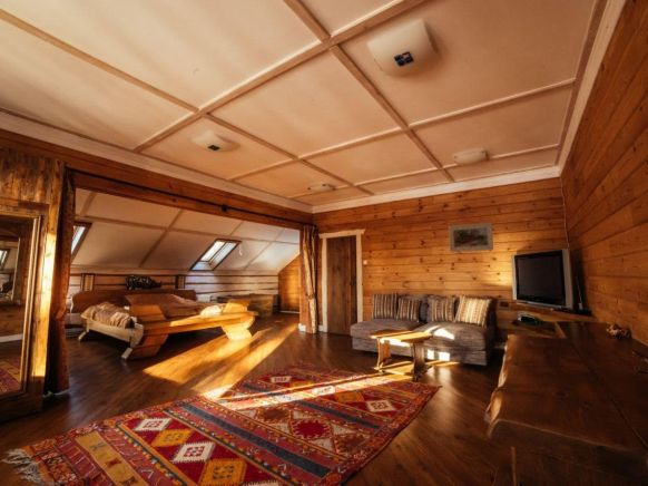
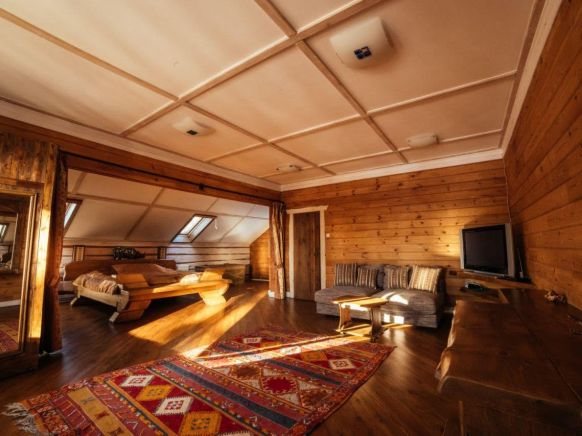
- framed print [448,222,494,253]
